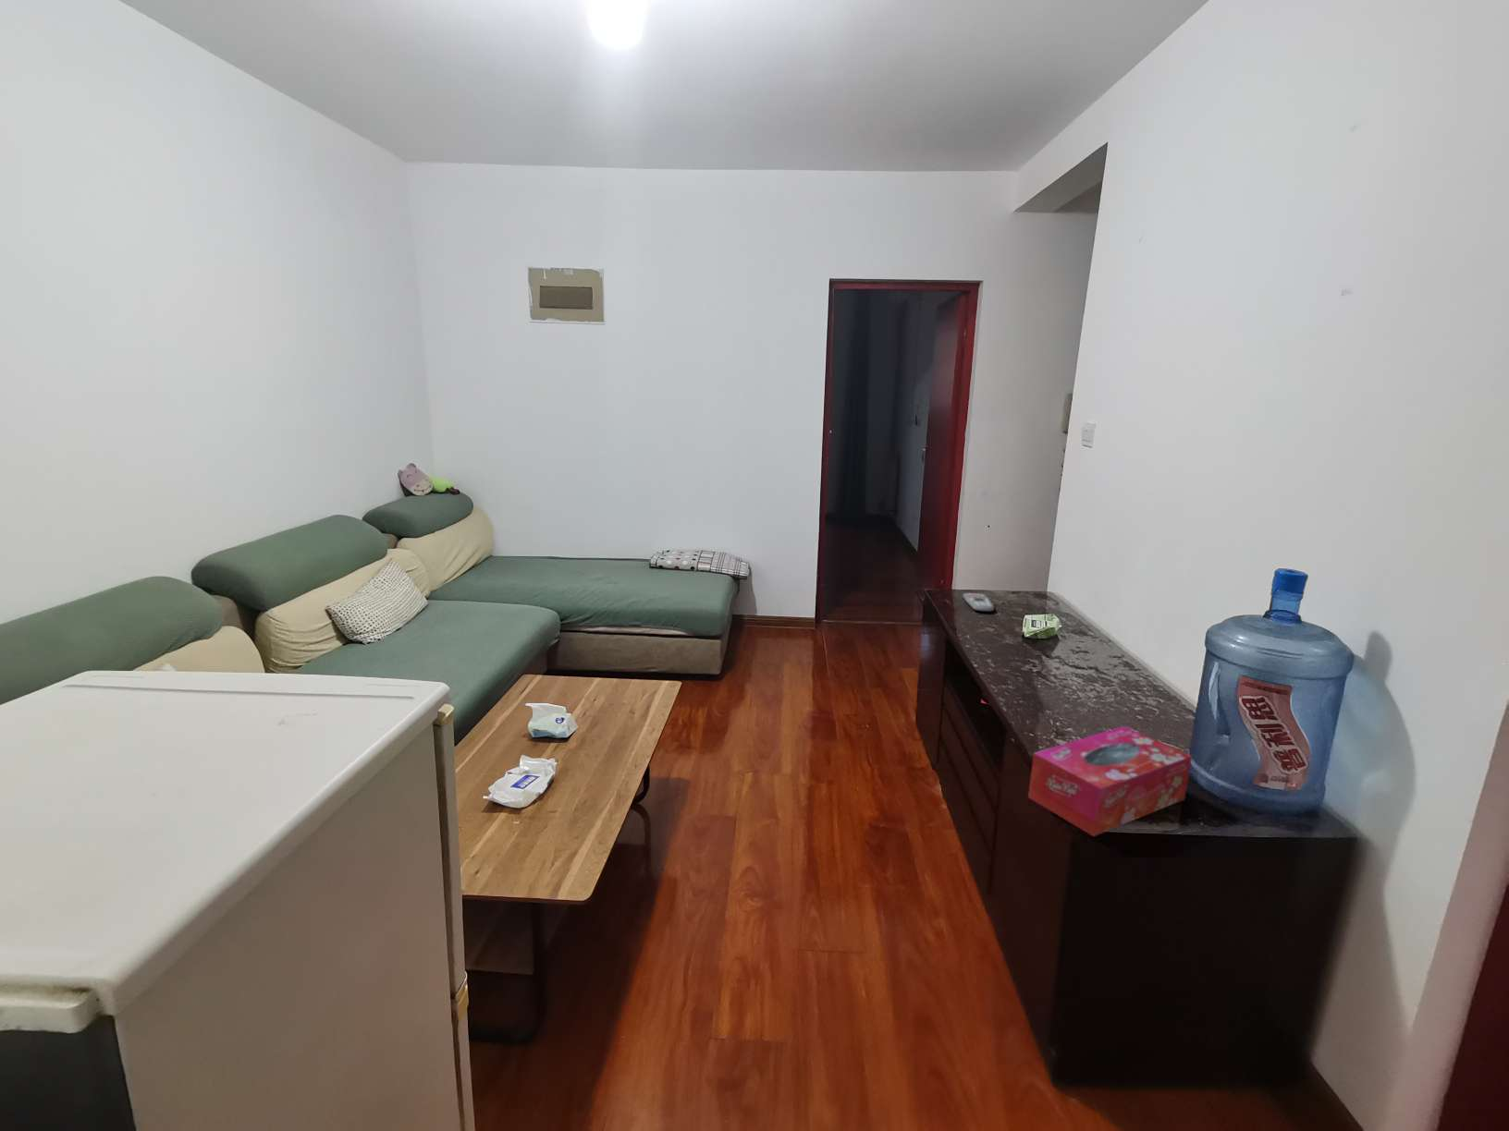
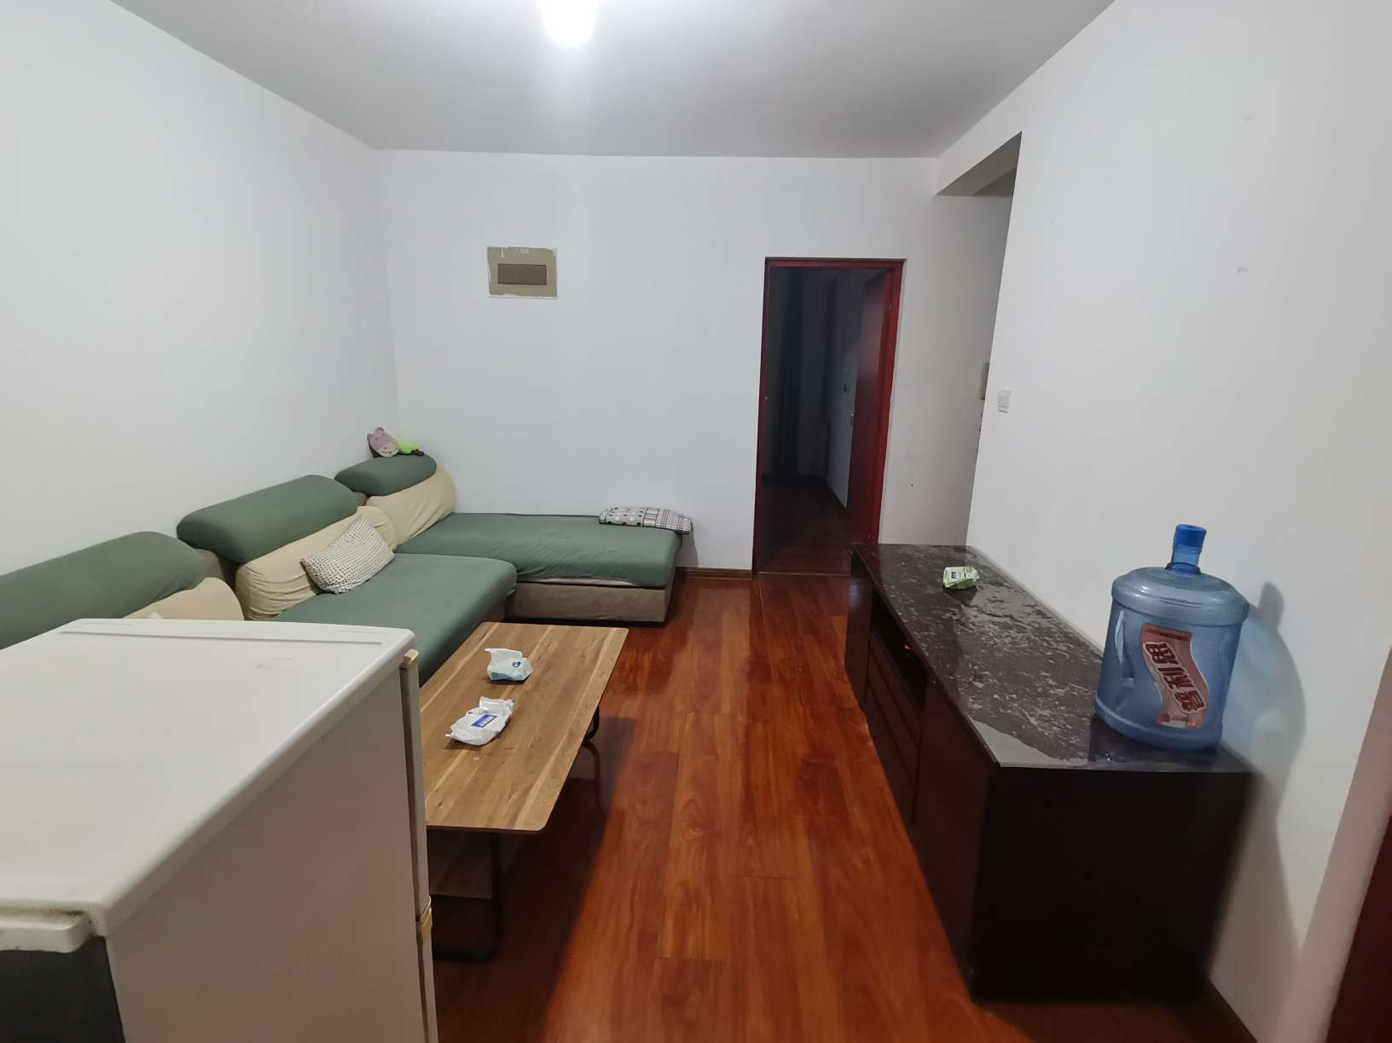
- remote control [961,593,995,613]
- tissue box [1028,726,1193,838]
